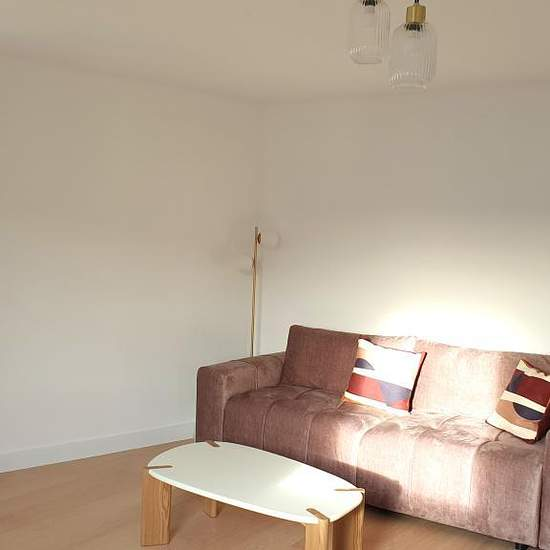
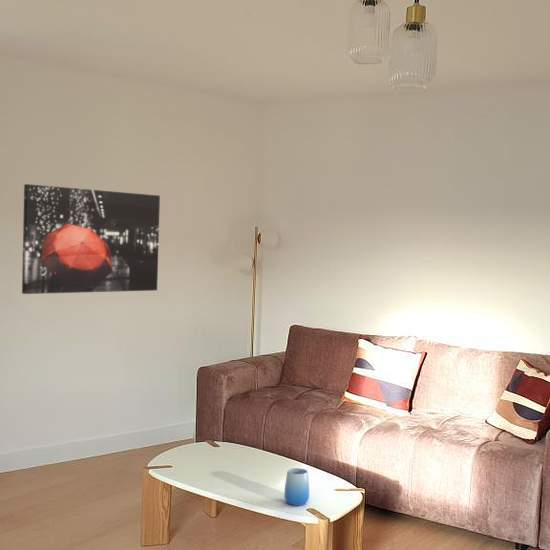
+ wall art [21,183,161,295]
+ cup [283,467,310,507]
